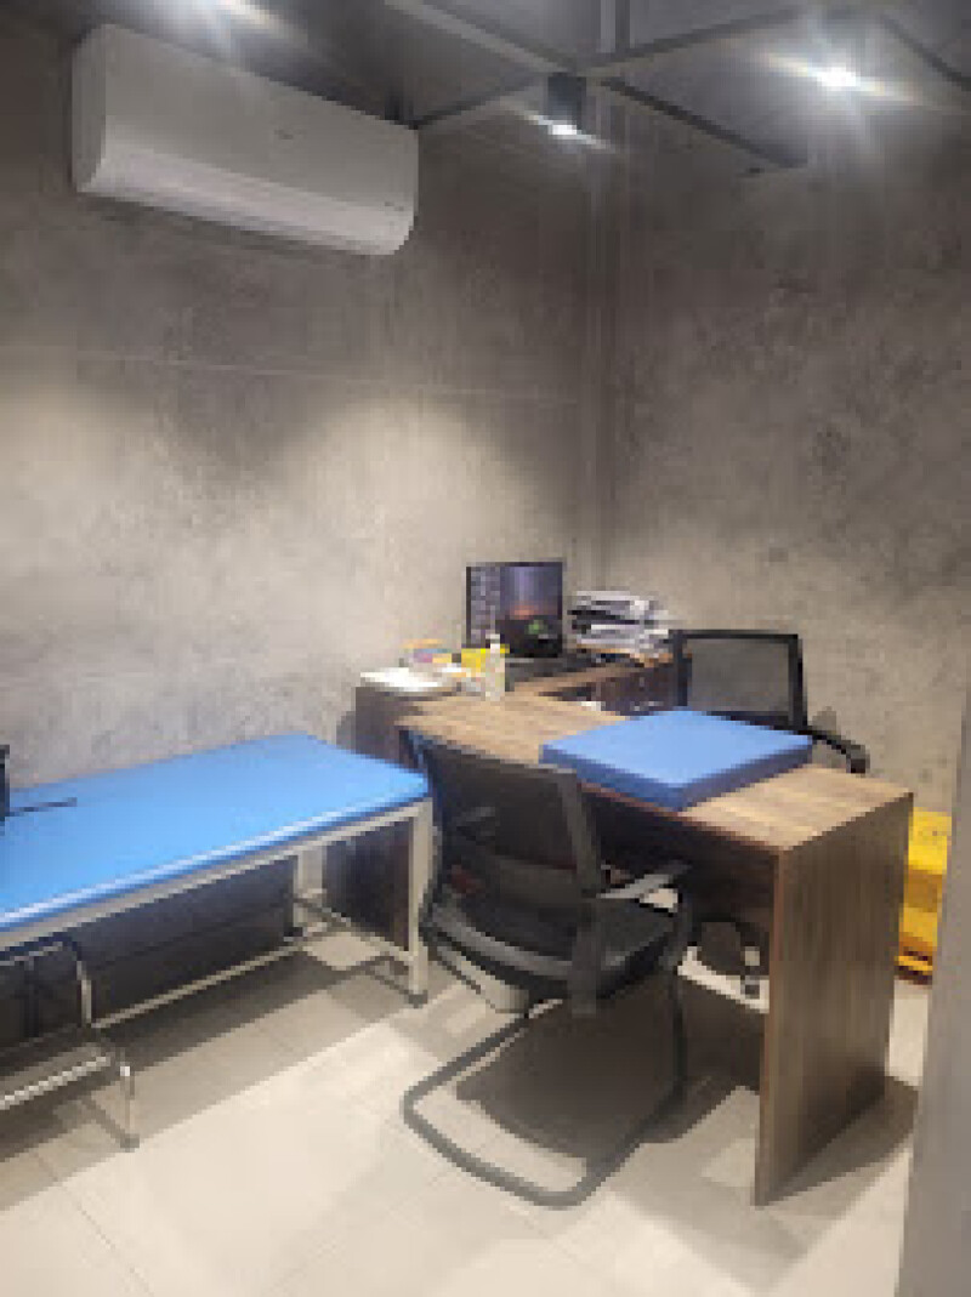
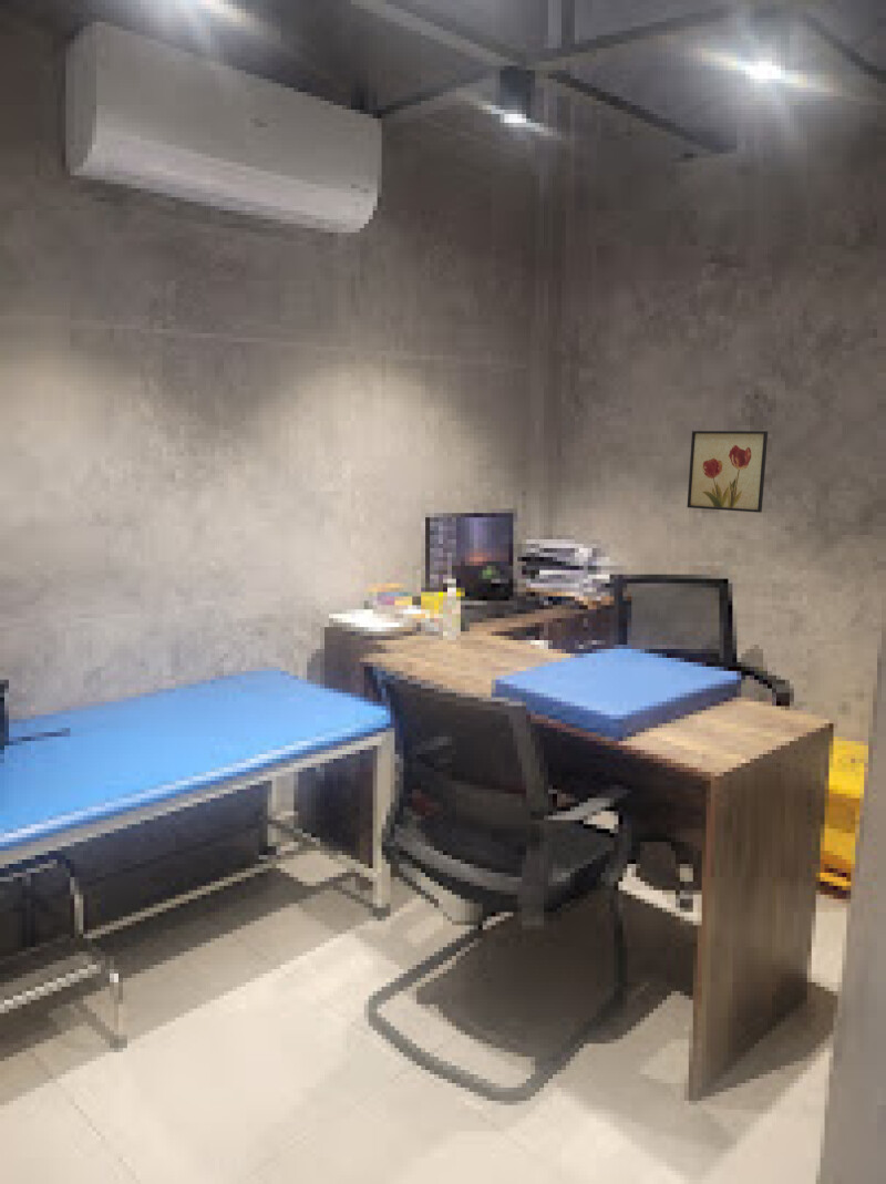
+ wall art [687,430,769,514]
